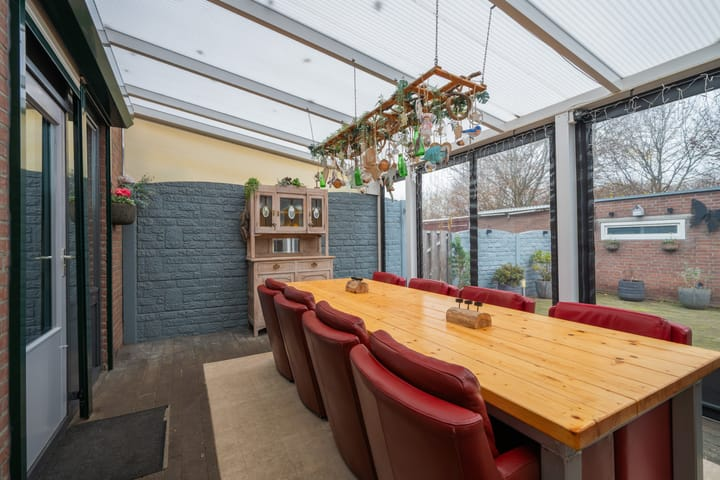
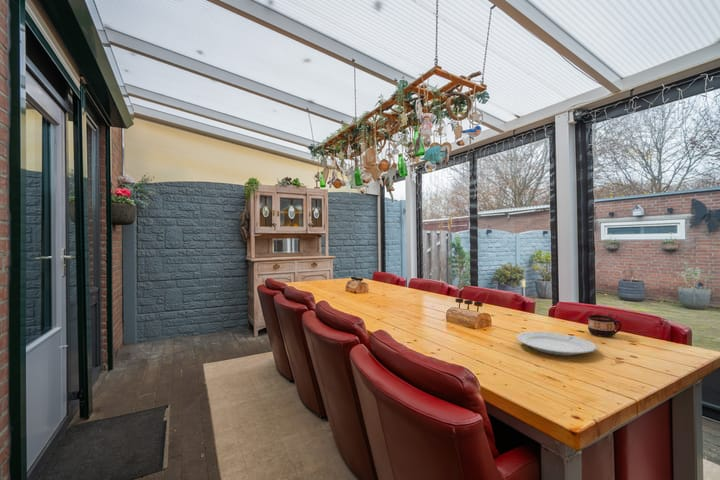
+ cup [587,314,623,338]
+ chinaware [515,331,598,356]
